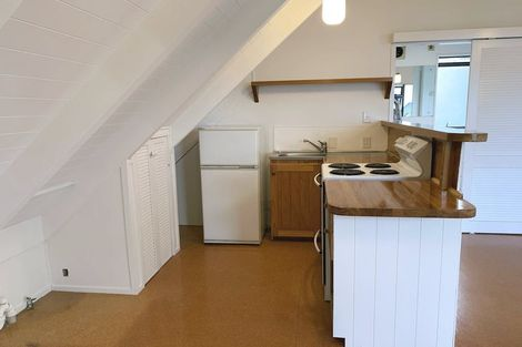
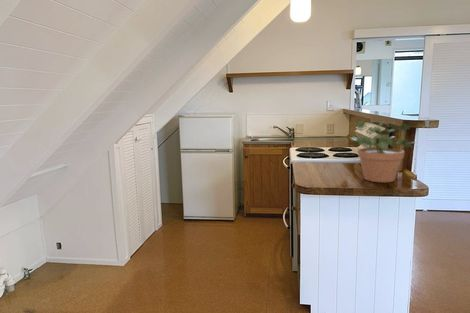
+ potted plant [350,120,417,184]
